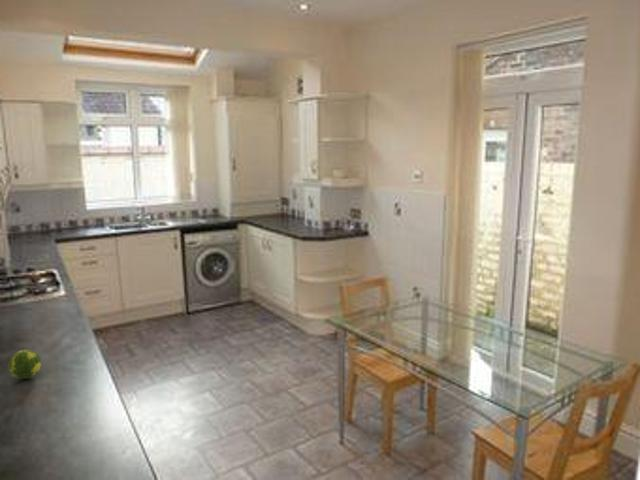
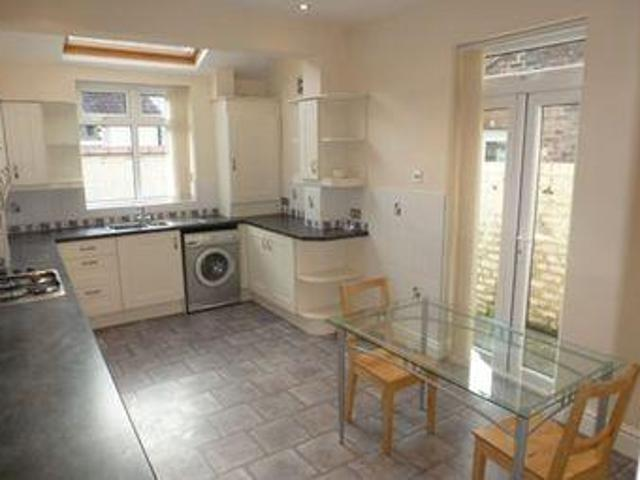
- fruit [7,349,42,380]
